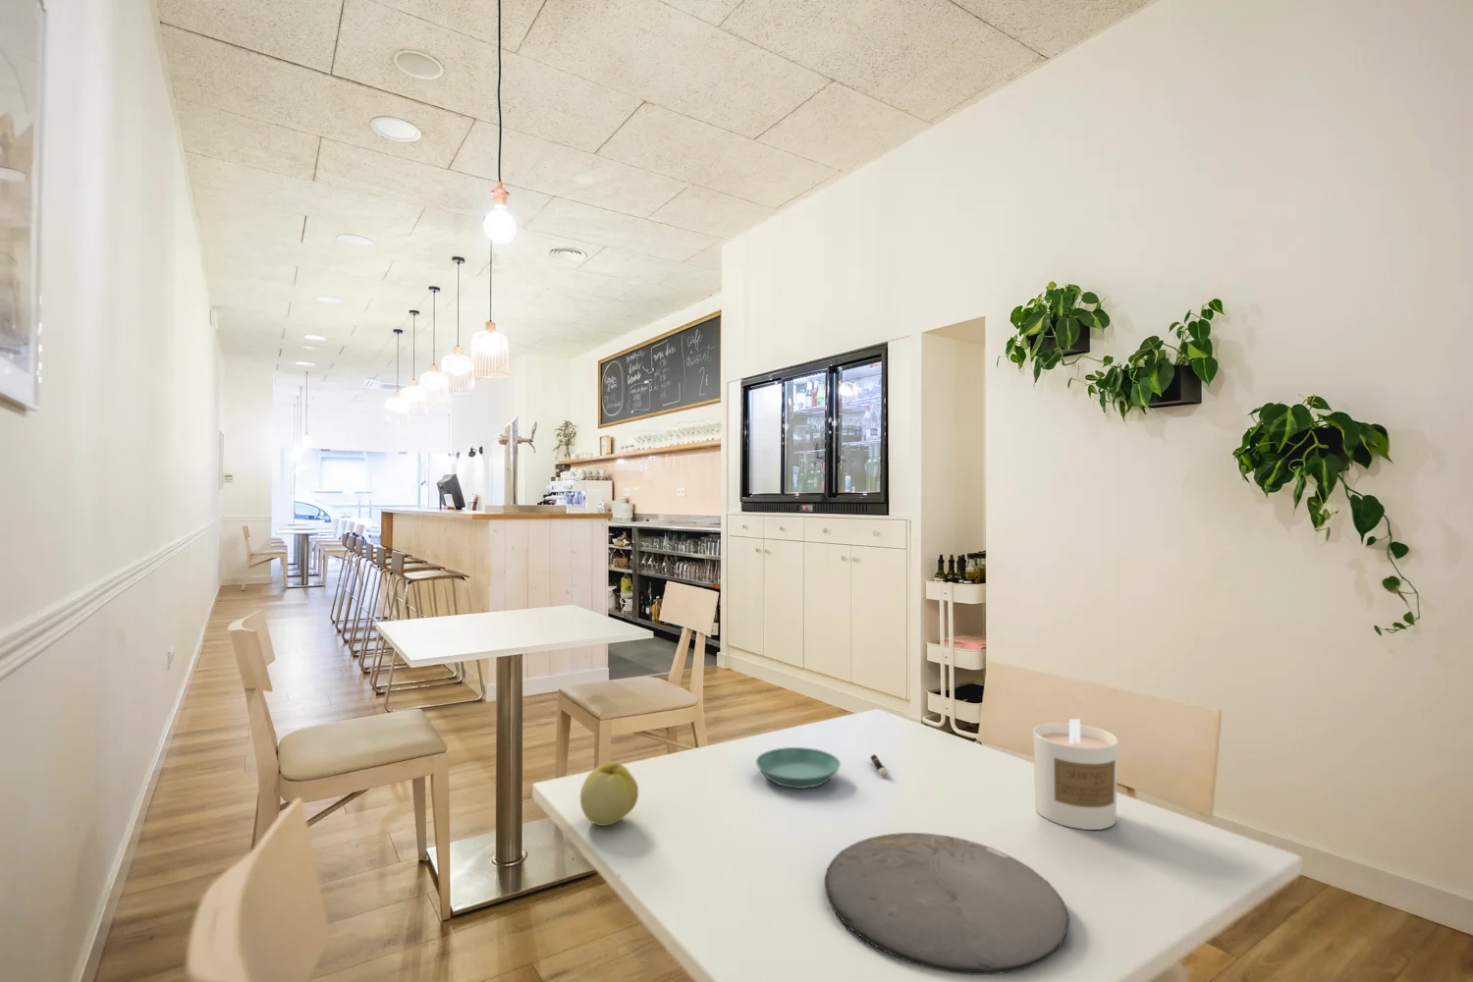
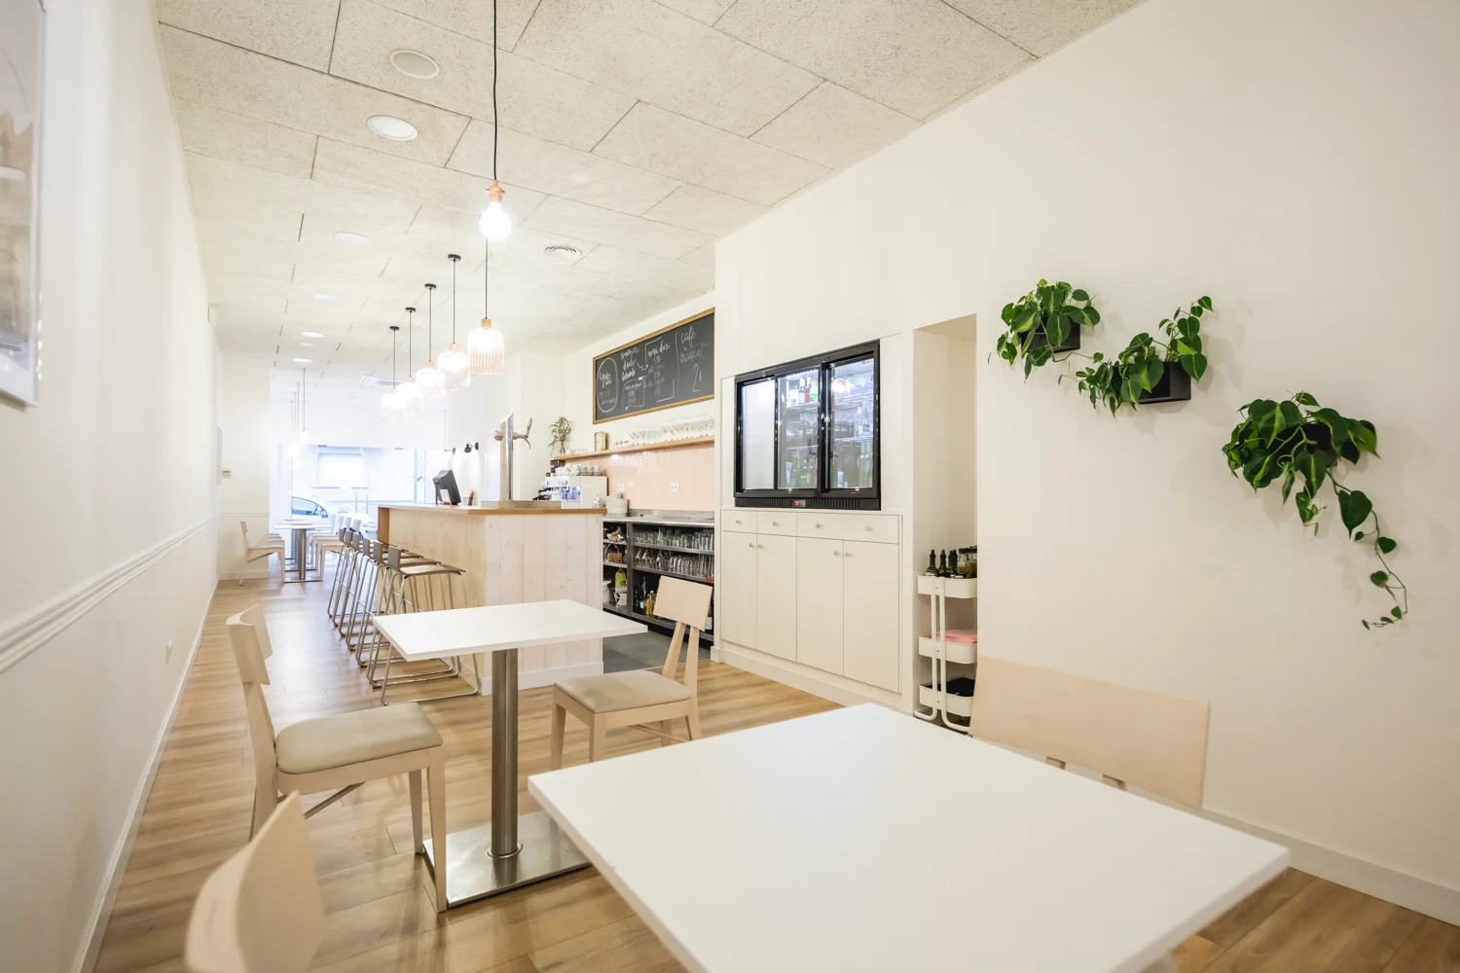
- plate [824,832,1071,977]
- apple [580,762,639,826]
- candle [1032,718,1119,831]
- saucer [755,746,842,789]
- pepper shaker [869,754,888,777]
